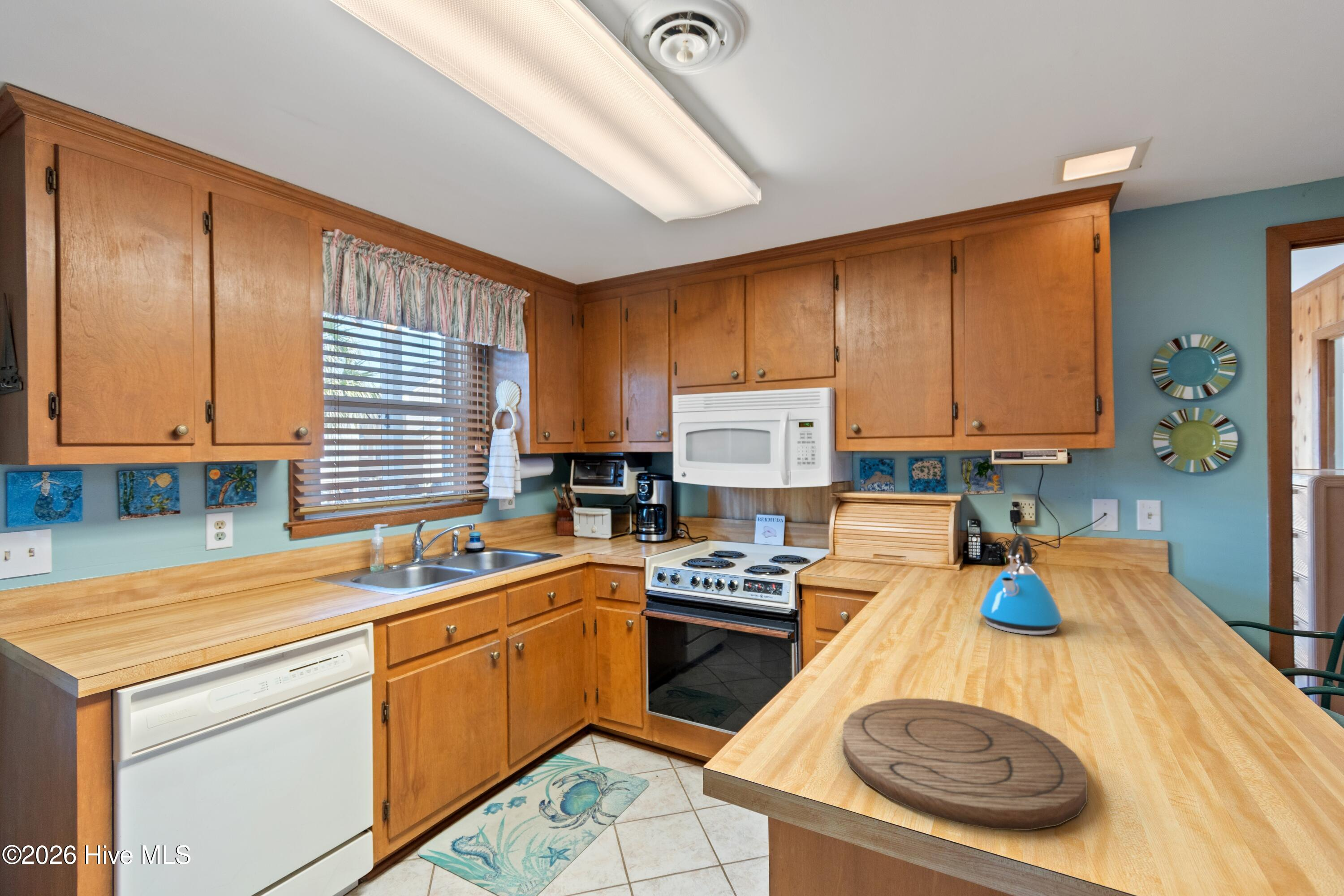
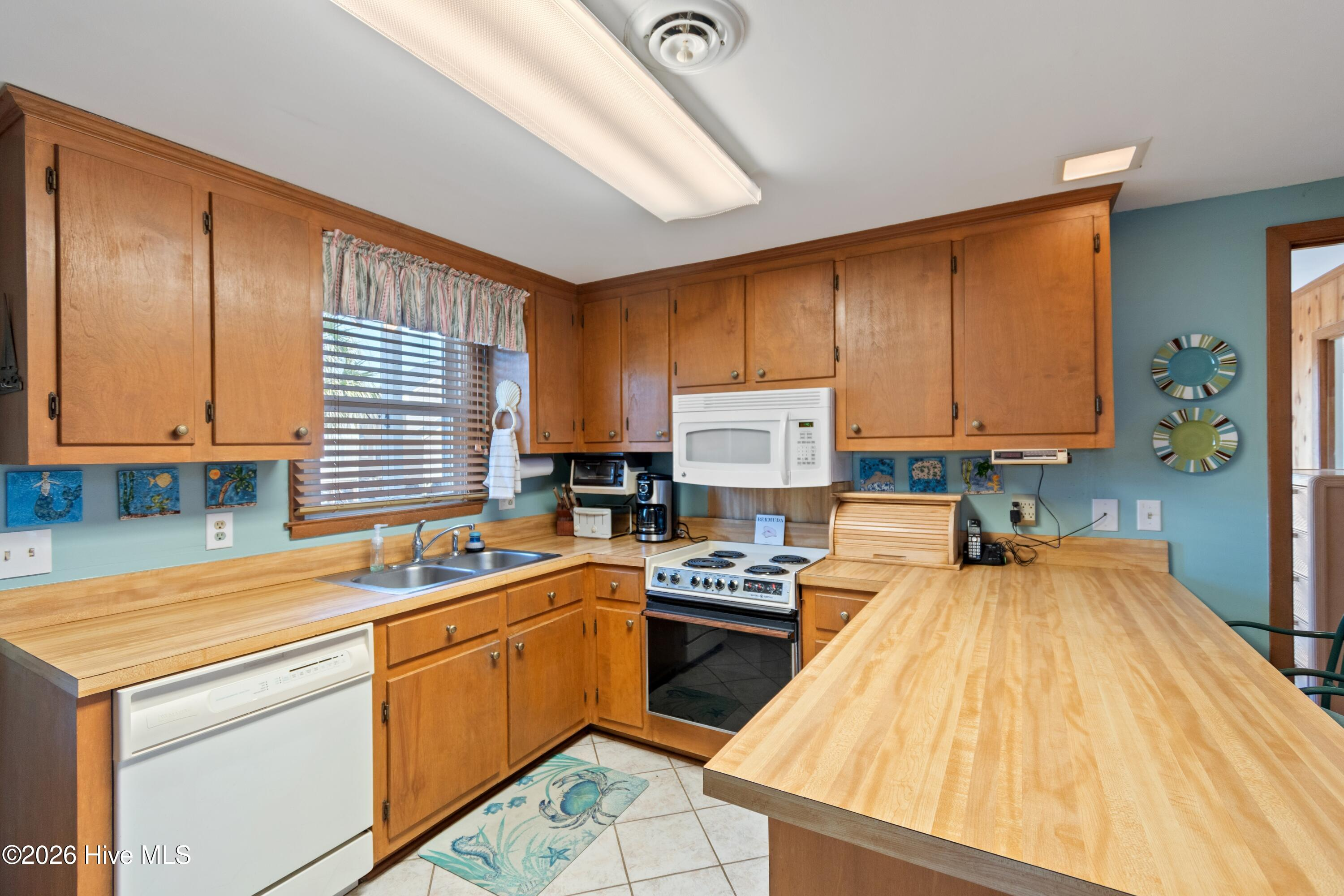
- cutting board [842,698,1088,831]
- kettle [979,534,1063,635]
